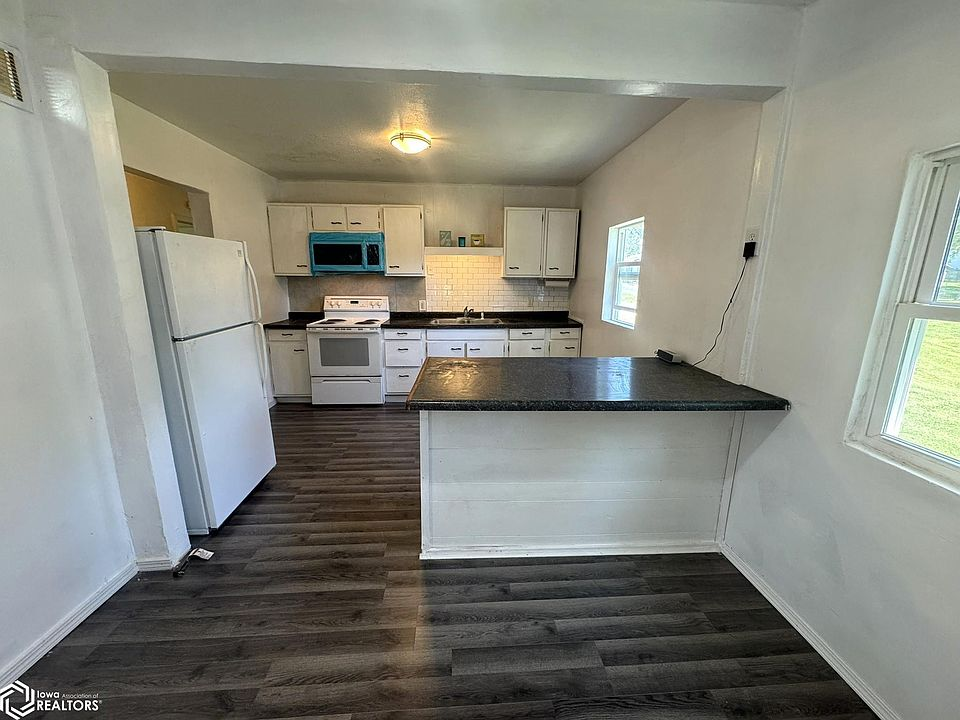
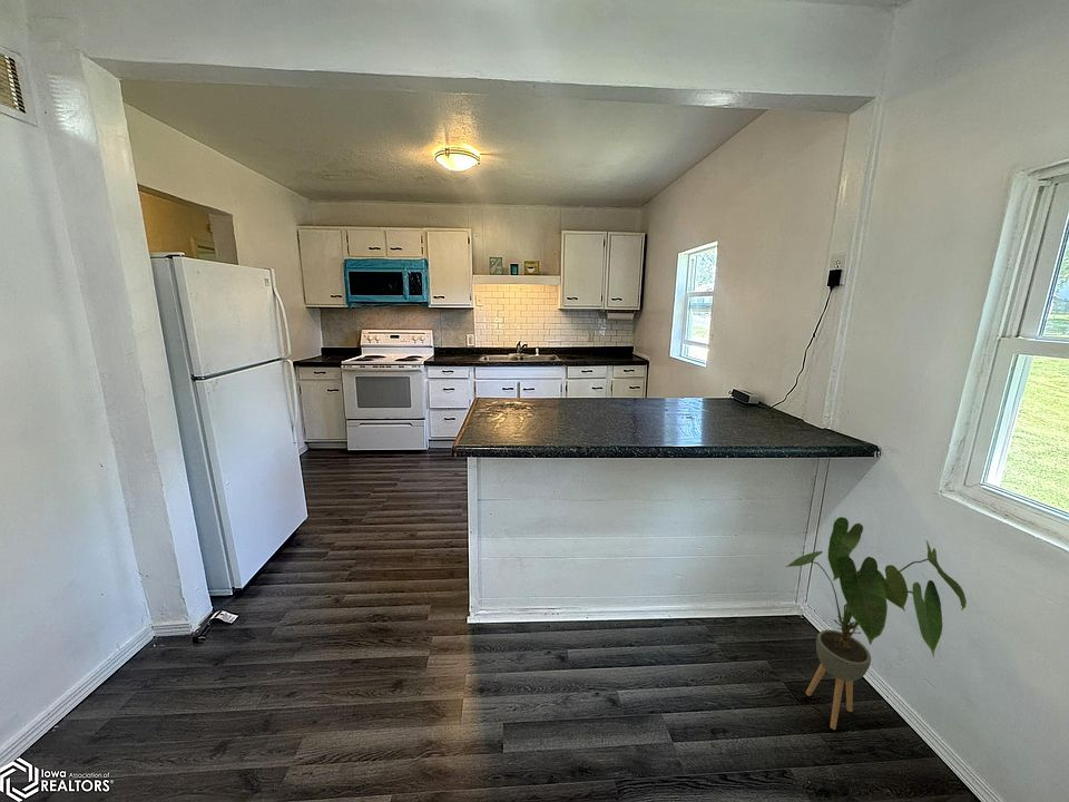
+ house plant [784,516,968,731]
